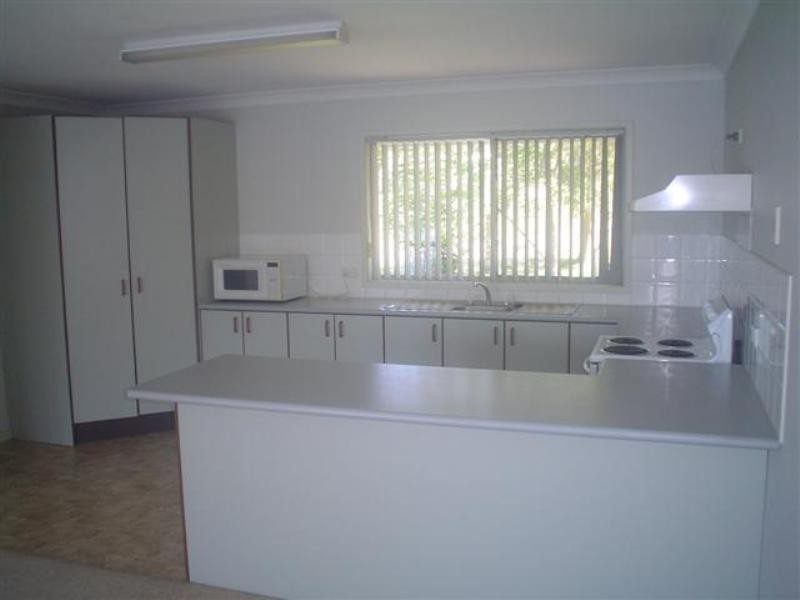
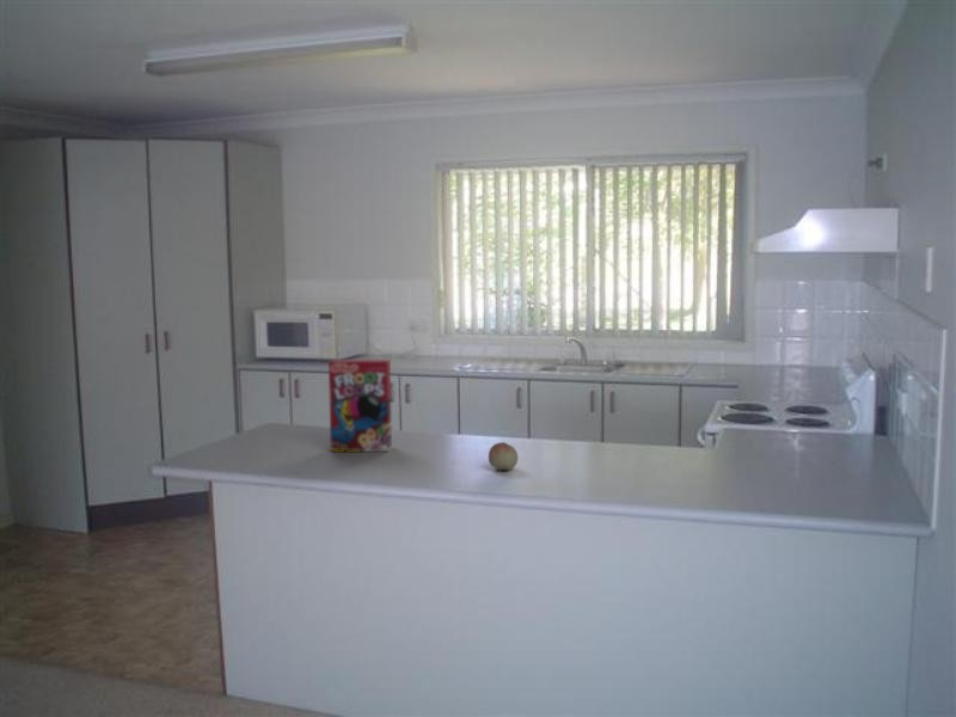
+ cereal box [327,358,393,453]
+ fruit [488,441,519,471]
